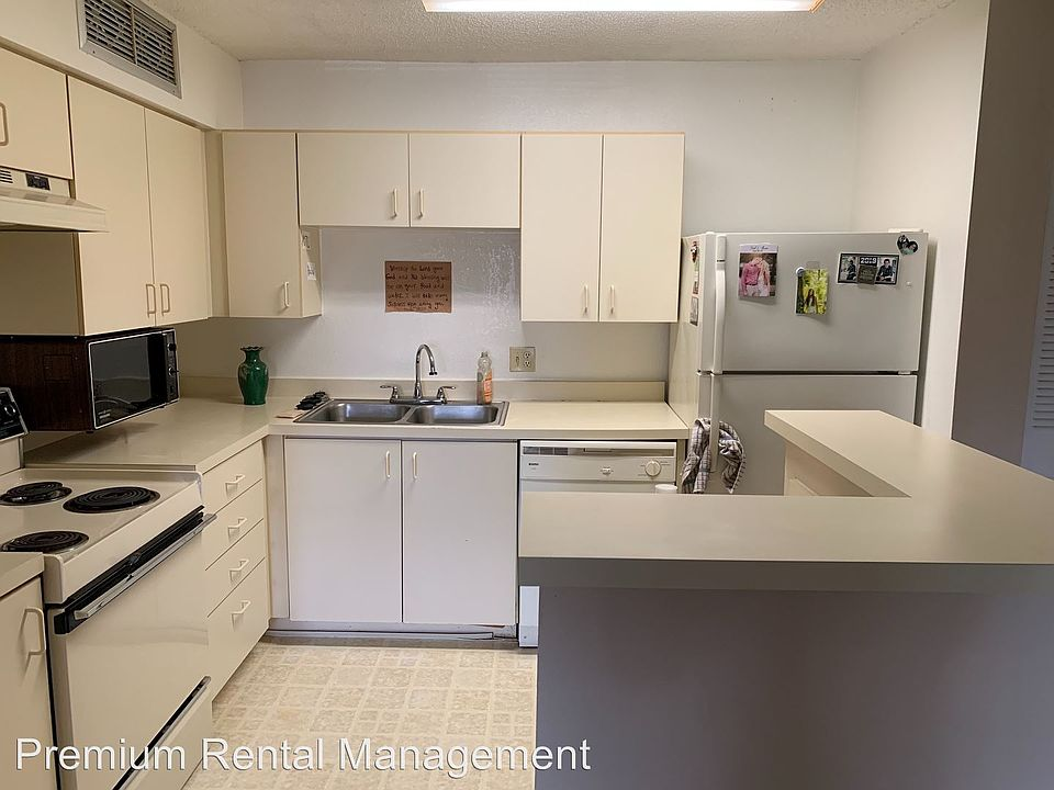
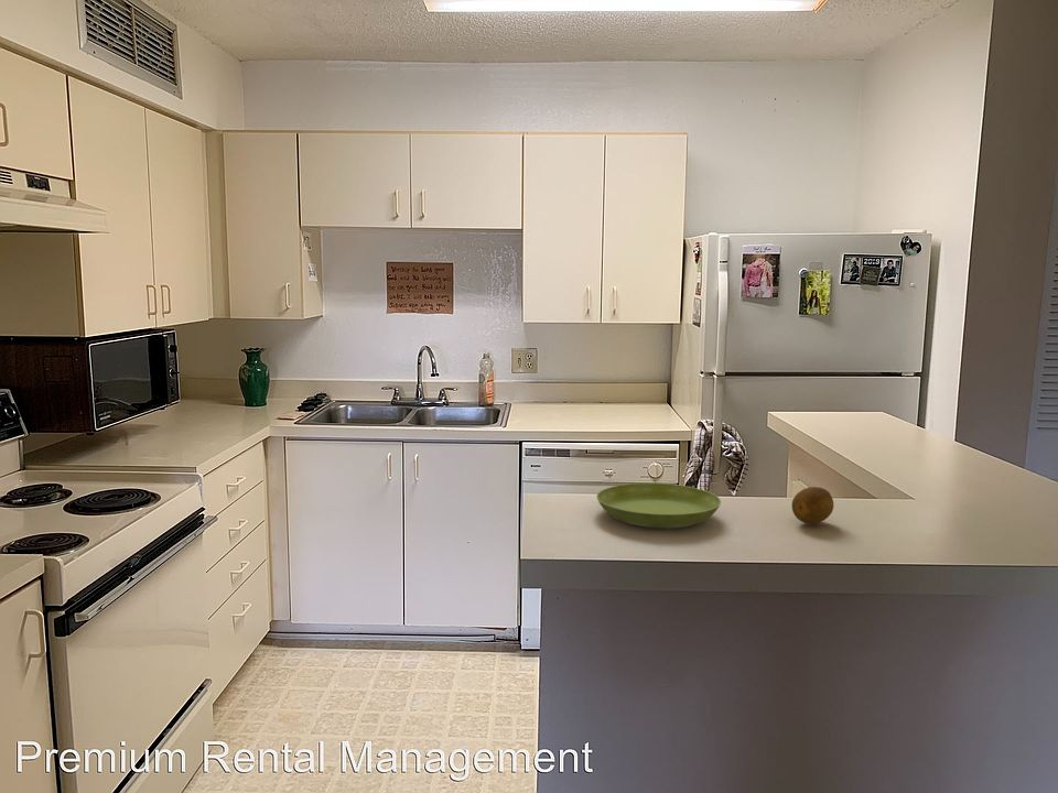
+ saucer [595,482,722,529]
+ fruit [791,486,834,525]
